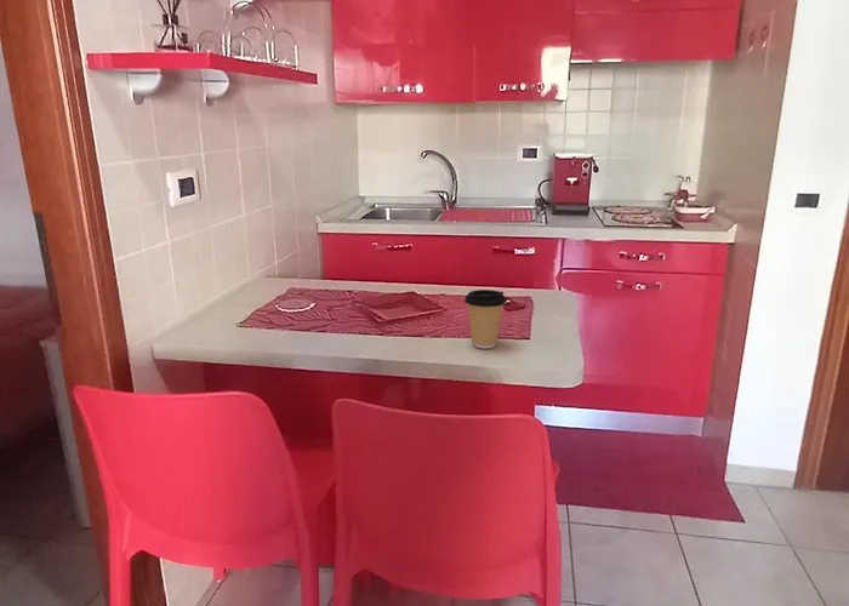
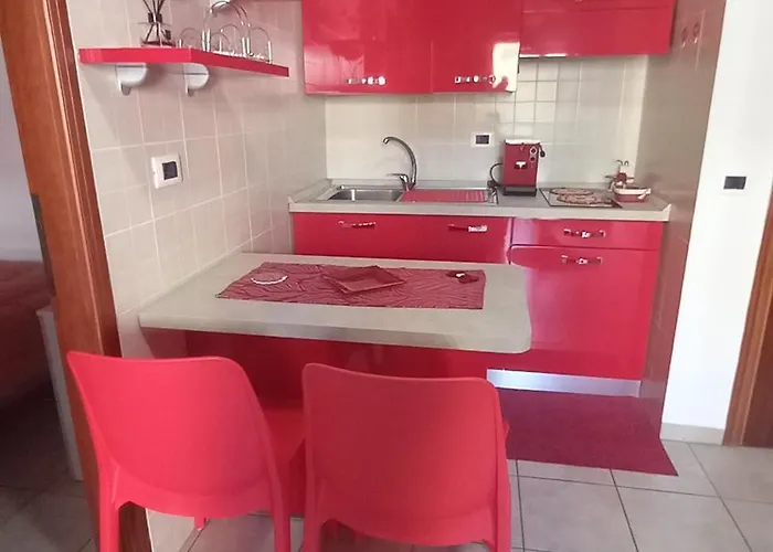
- coffee cup [463,288,508,350]
